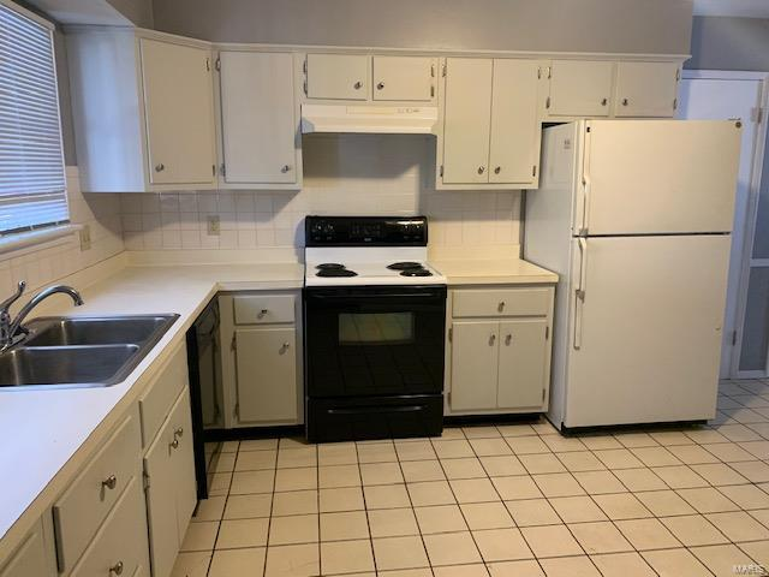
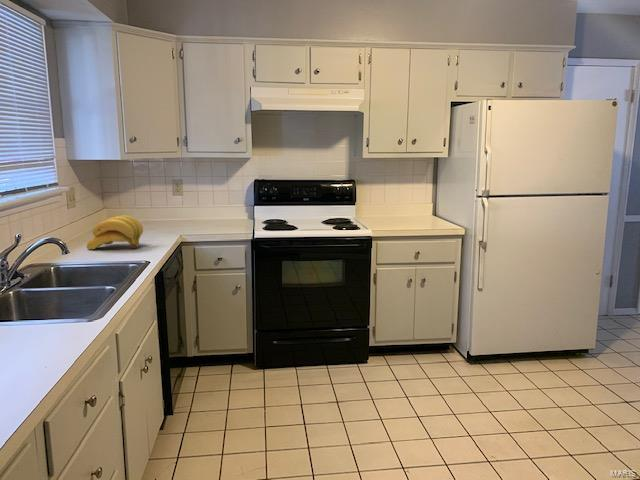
+ banana bunch [86,214,144,250]
